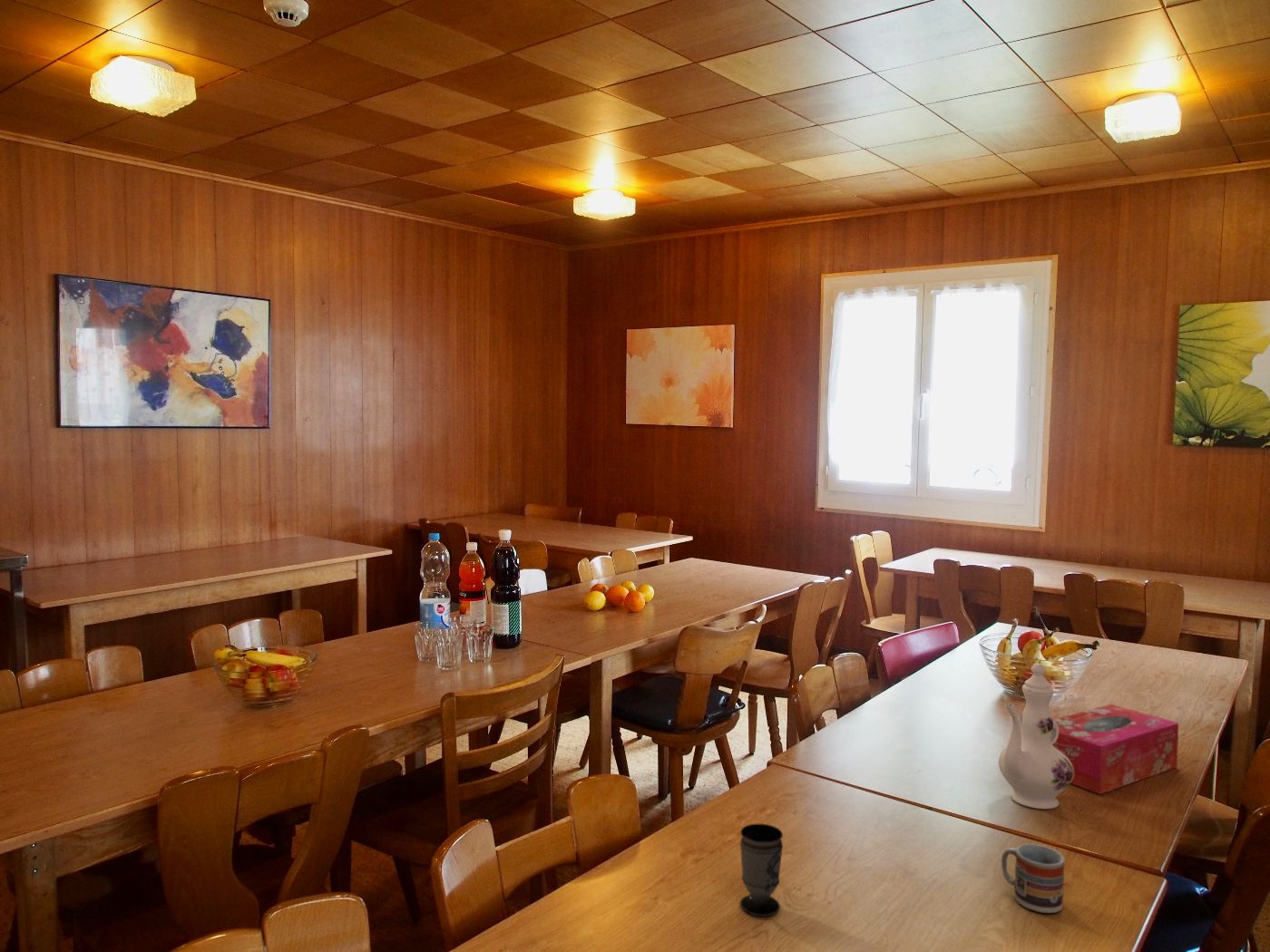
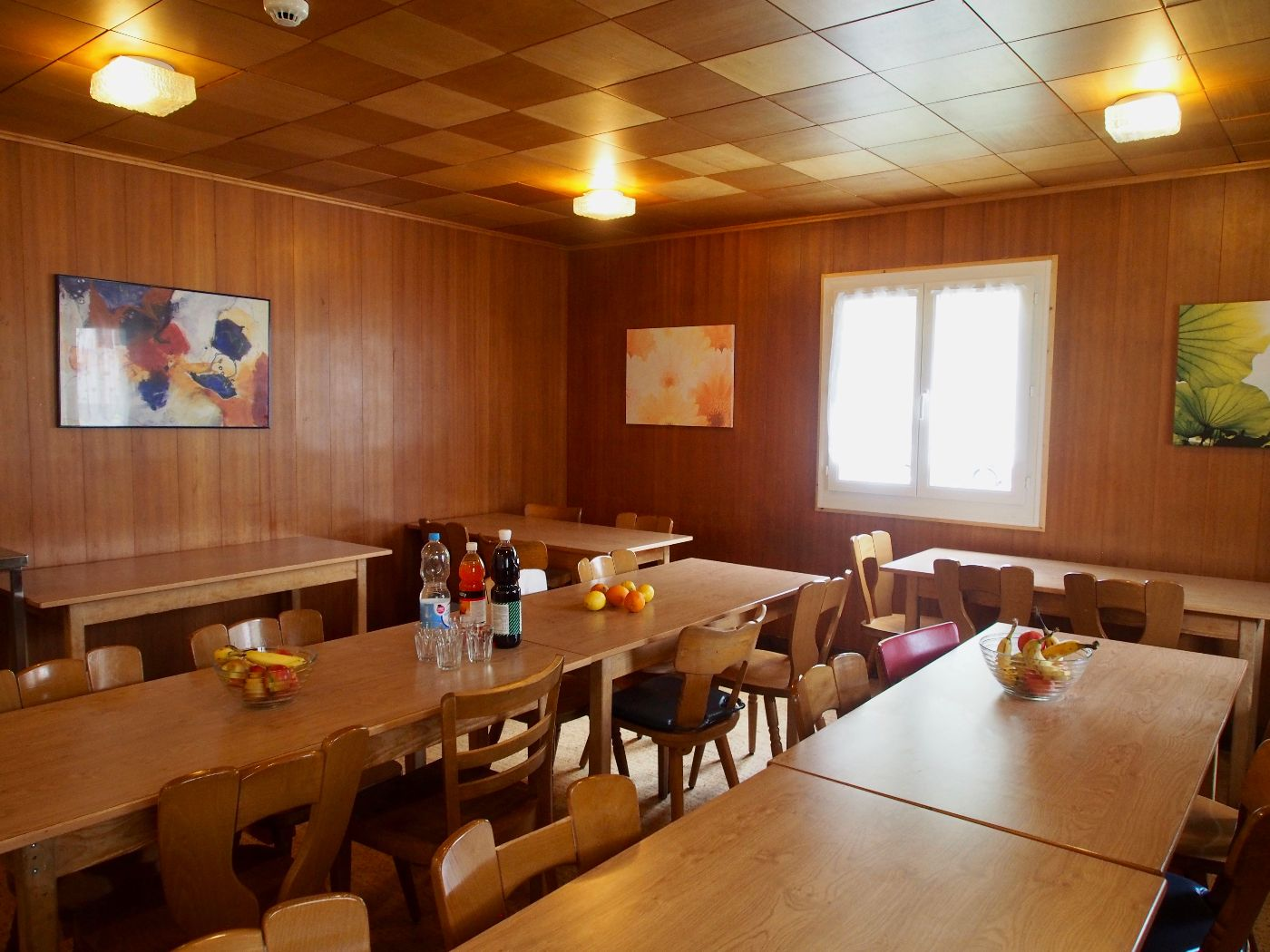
- cup [1001,843,1066,914]
- tissue box [1052,704,1179,795]
- cup [739,823,784,918]
- chinaware [998,663,1074,810]
